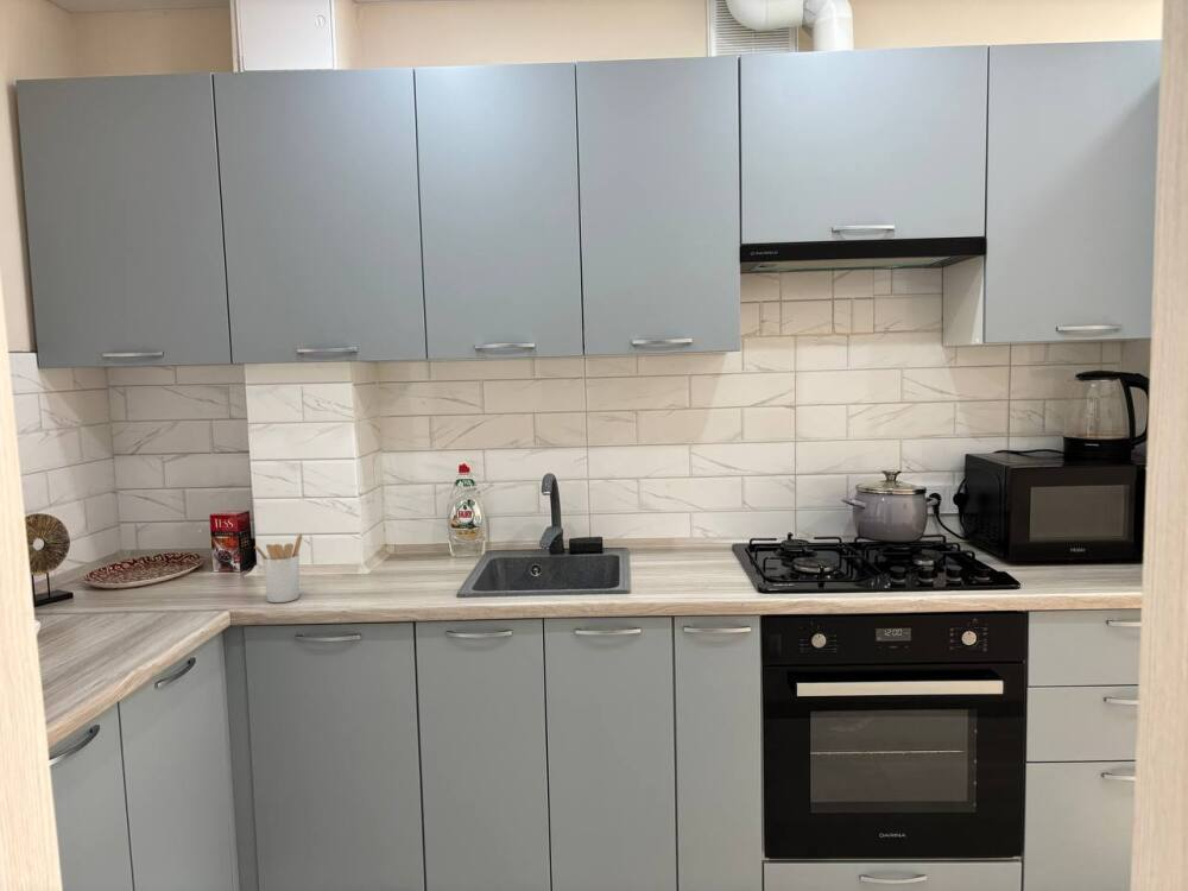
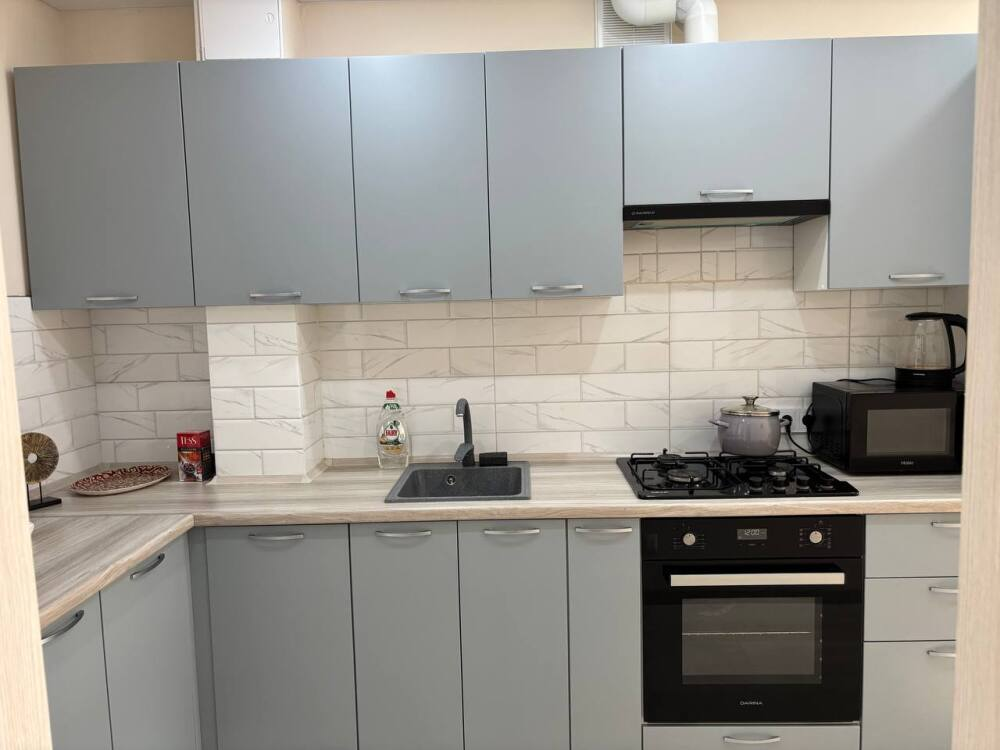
- utensil holder [253,532,303,604]
